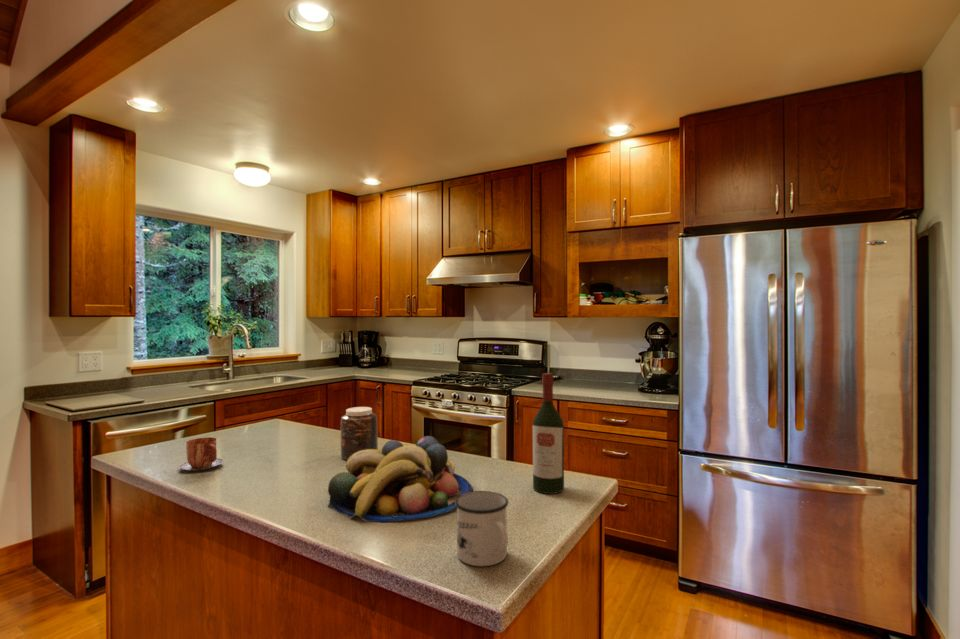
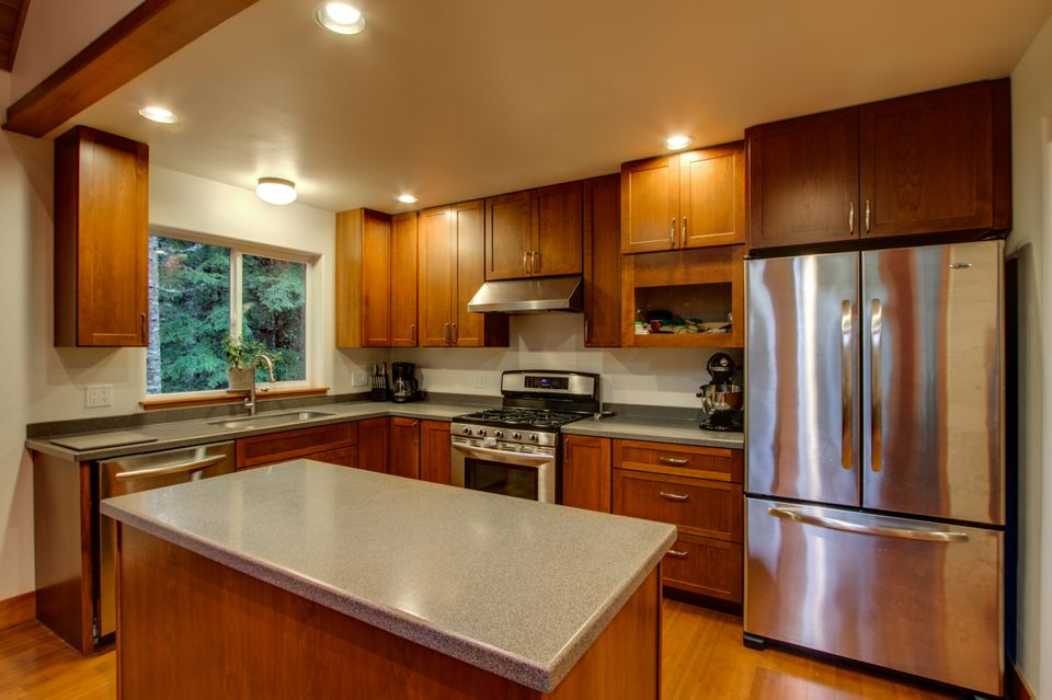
- fruit bowl [327,435,474,523]
- mug [454,490,509,567]
- wine bottle [532,372,565,495]
- mug [178,436,224,471]
- jar [340,406,379,461]
